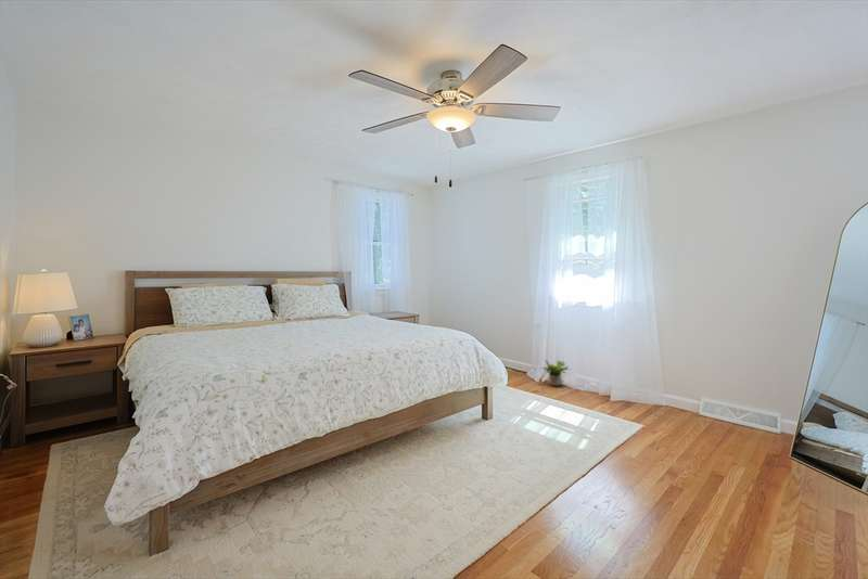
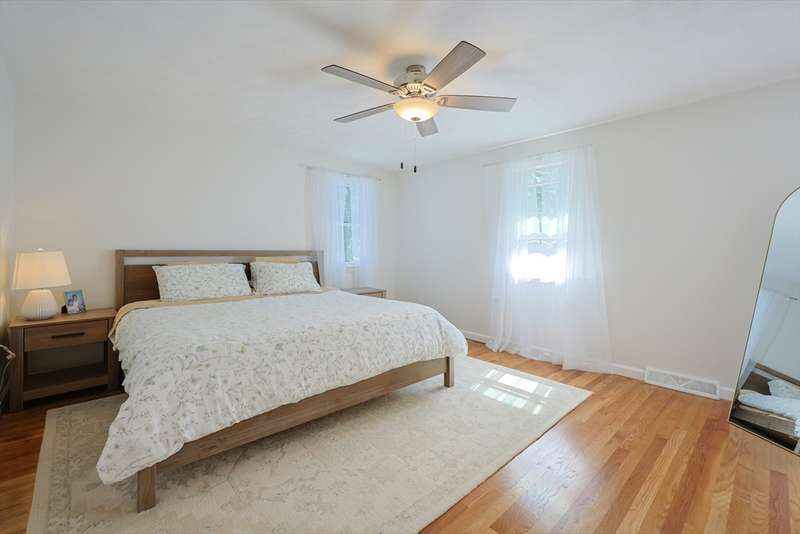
- potted plant [540,359,572,387]
